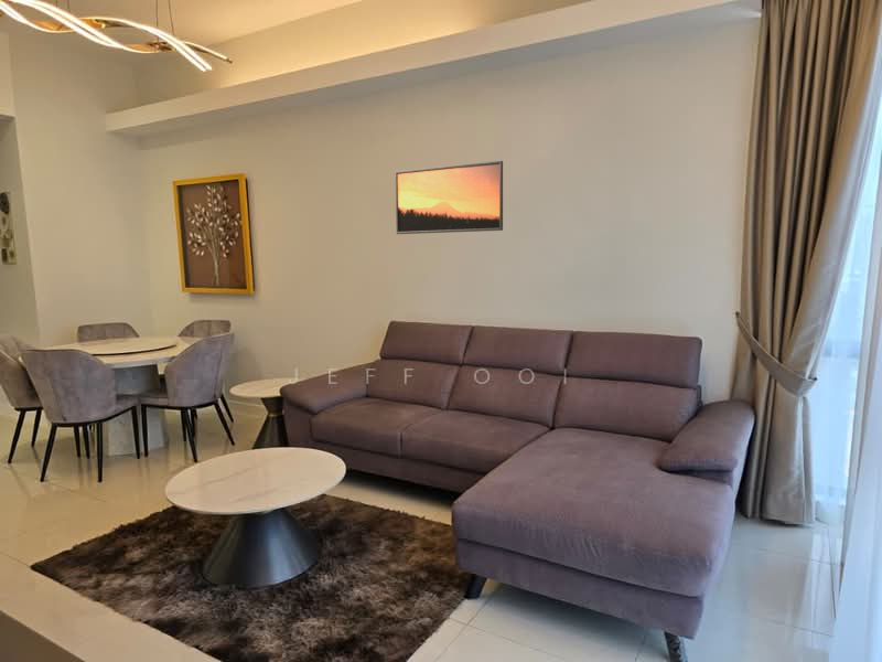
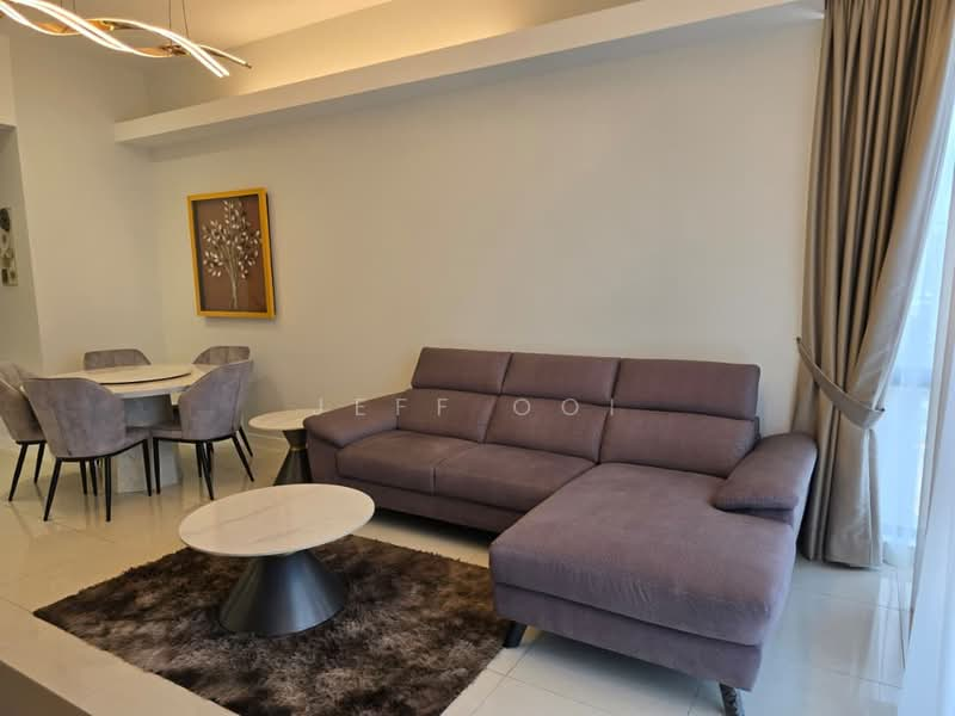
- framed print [394,160,504,235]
